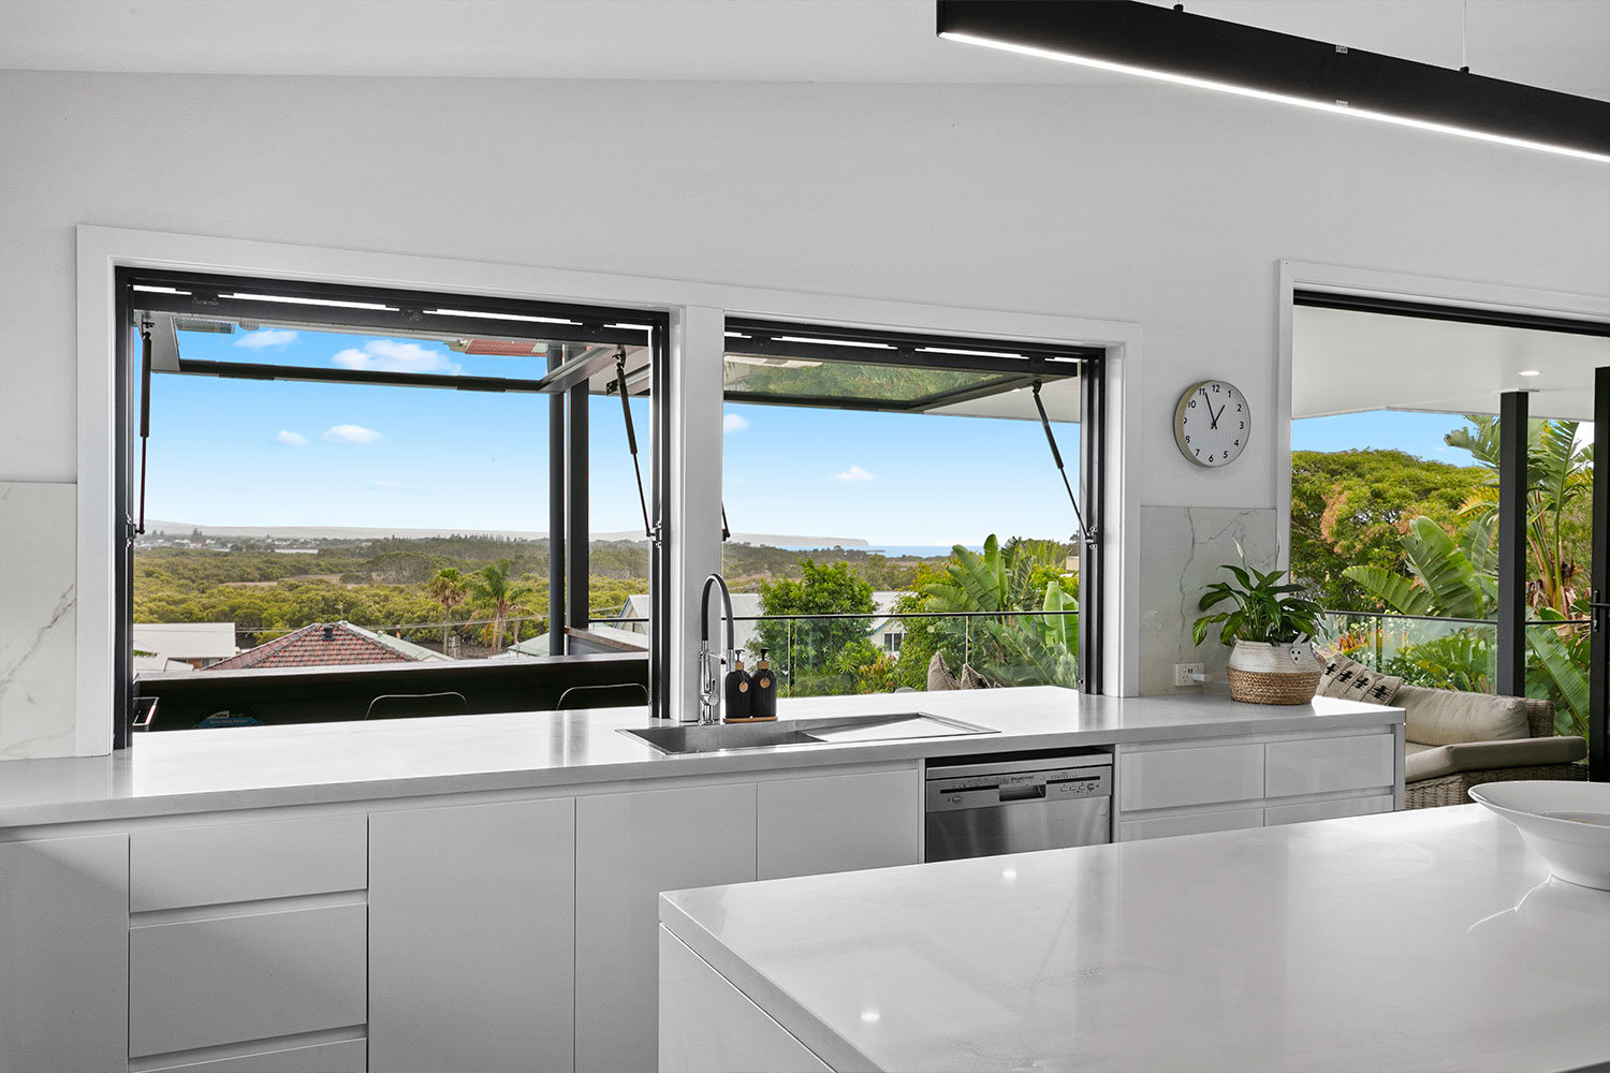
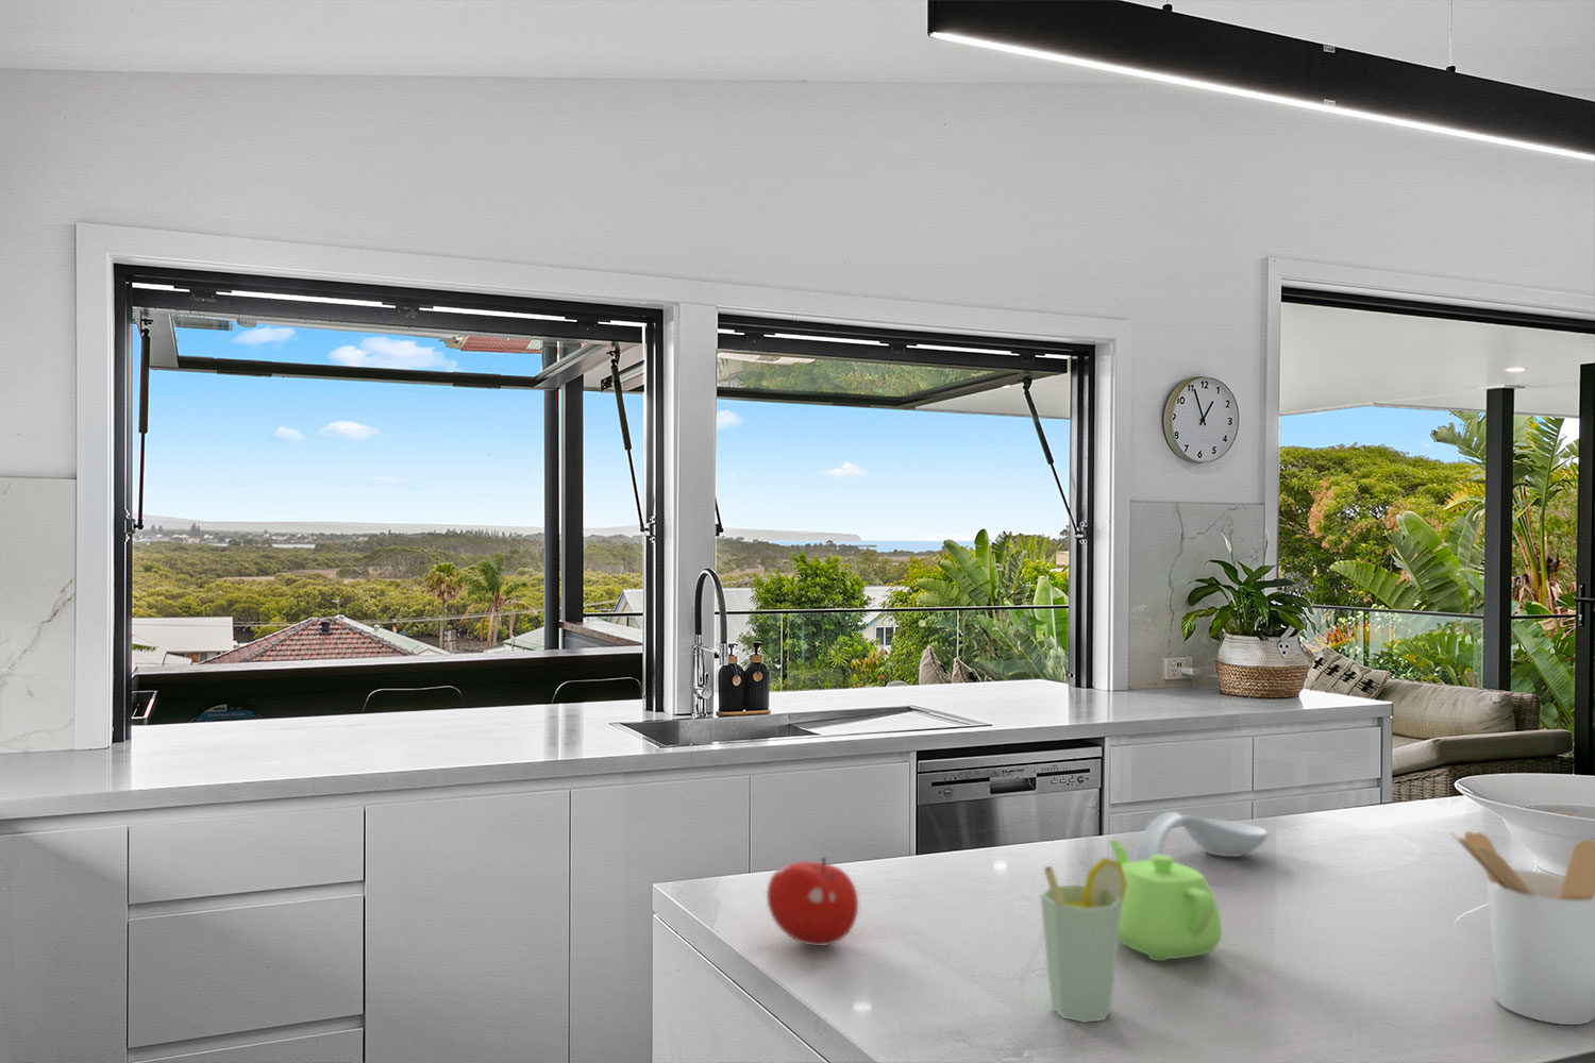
+ teapot [1108,839,1222,962]
+ cup [1040,855,1127,1024]
+ spoon rest [1133,811,1270,863]
+ utensil holder [1448,830,1595,1026]
+ fruit [765,855,859,947]
